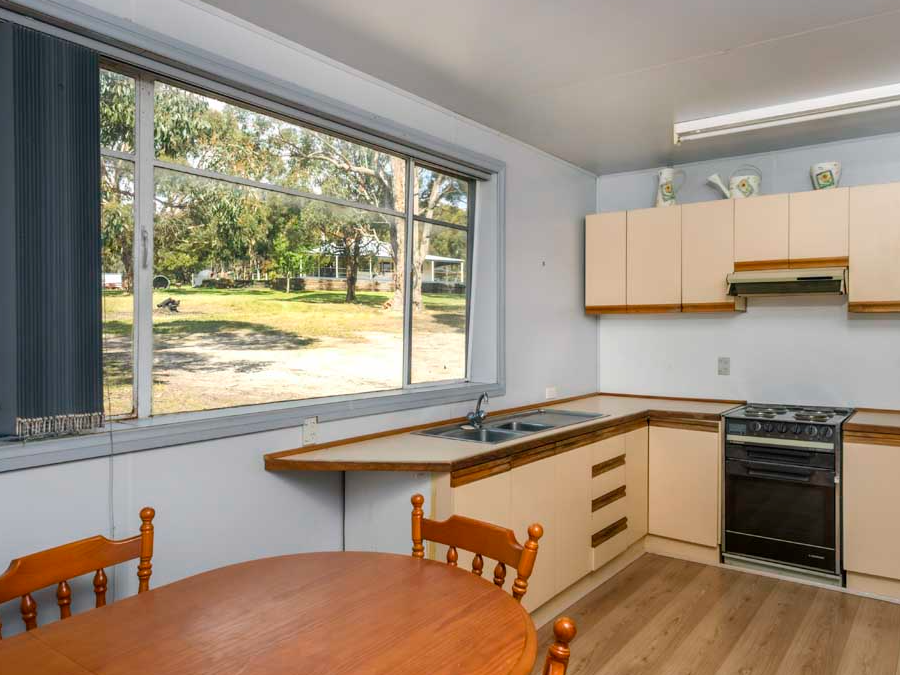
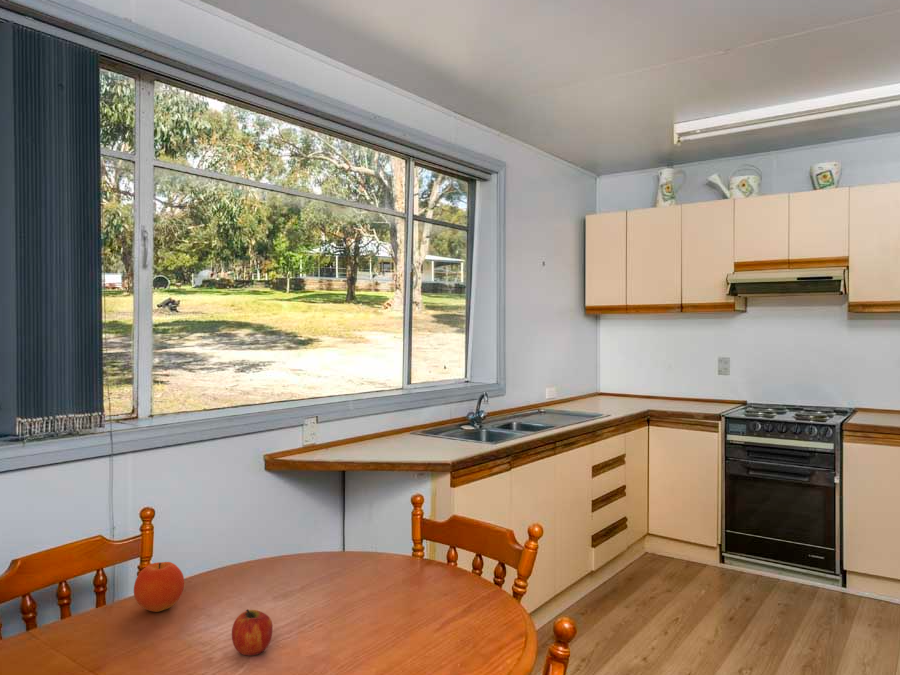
+ fruit [231,608,274,656]
+ fruit [133,561,185,613]
